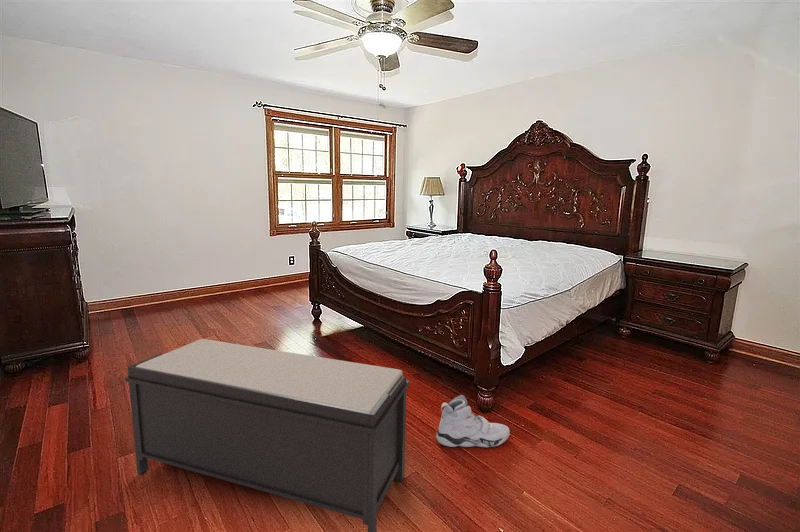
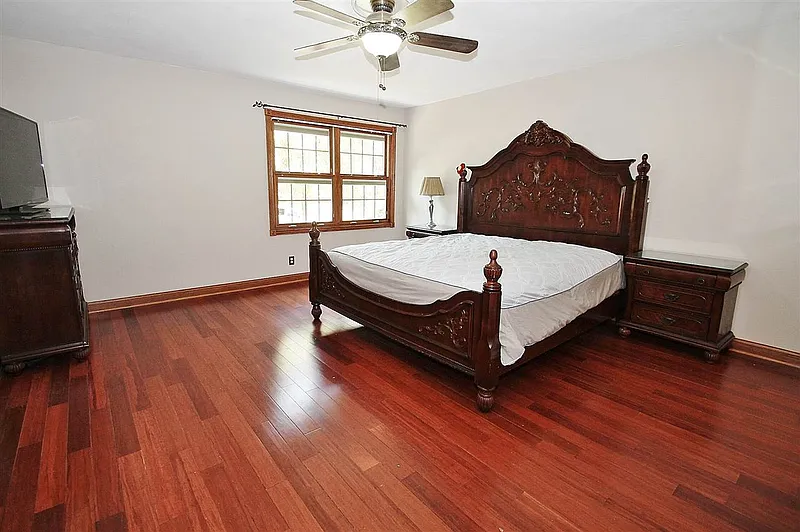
- sneaker [435,394,511,448]
- bench [124,338,411,532]
